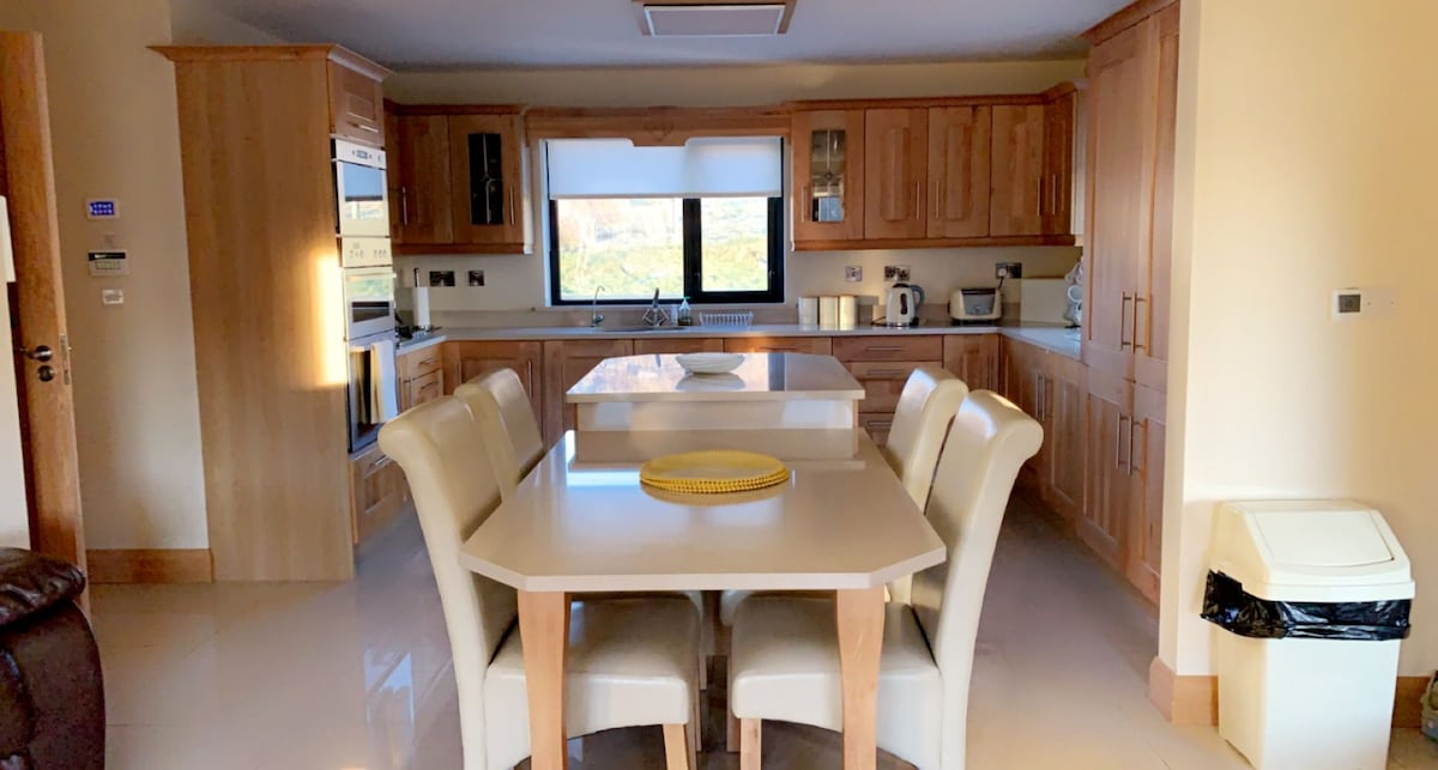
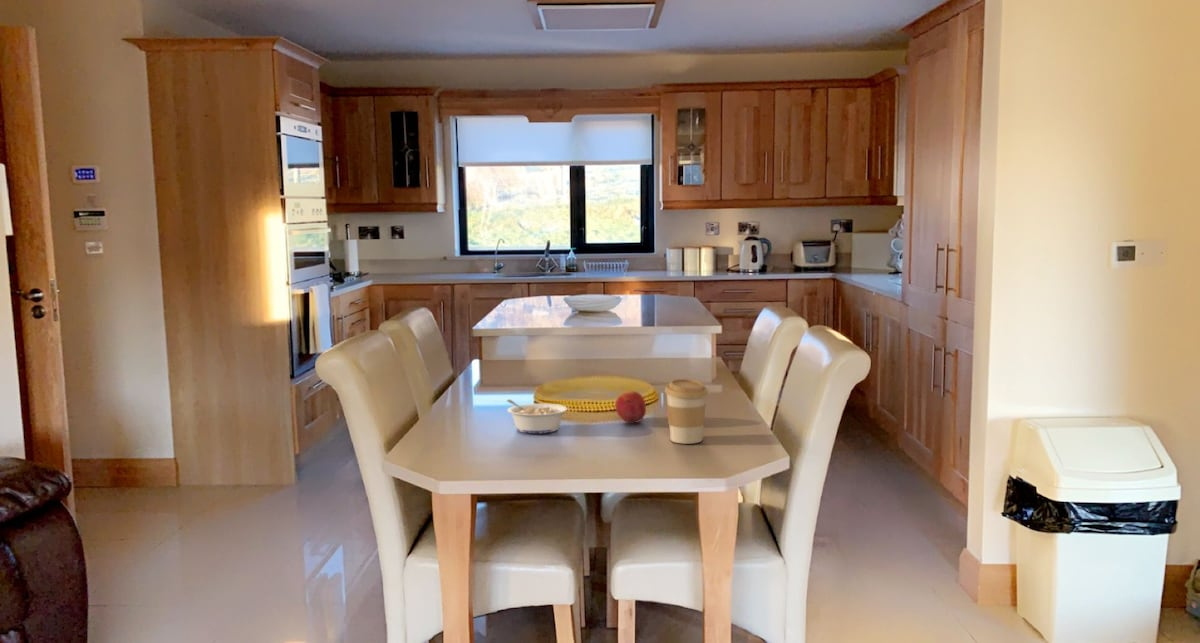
+ coffee cup [664,378,709,445]
+ fruit [614,390,647,425]
+ legume [506,398,568,434]
